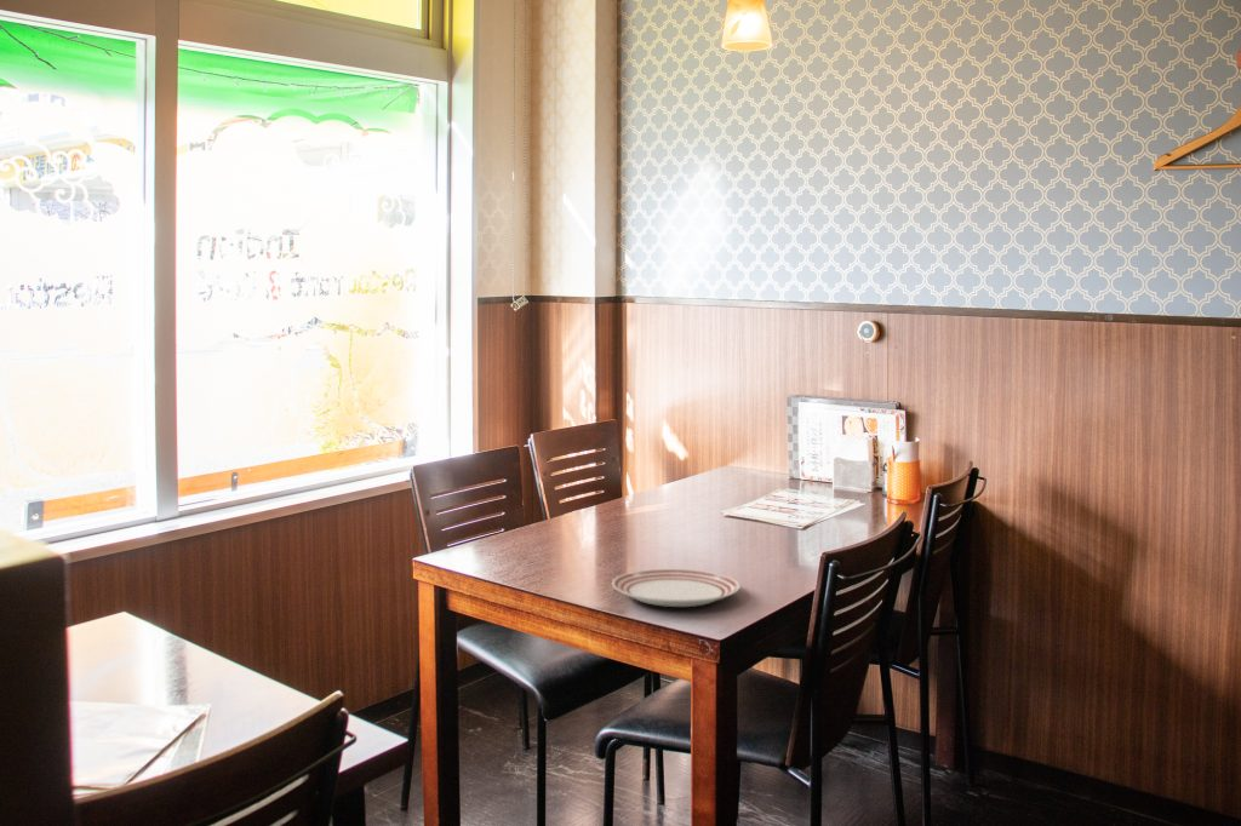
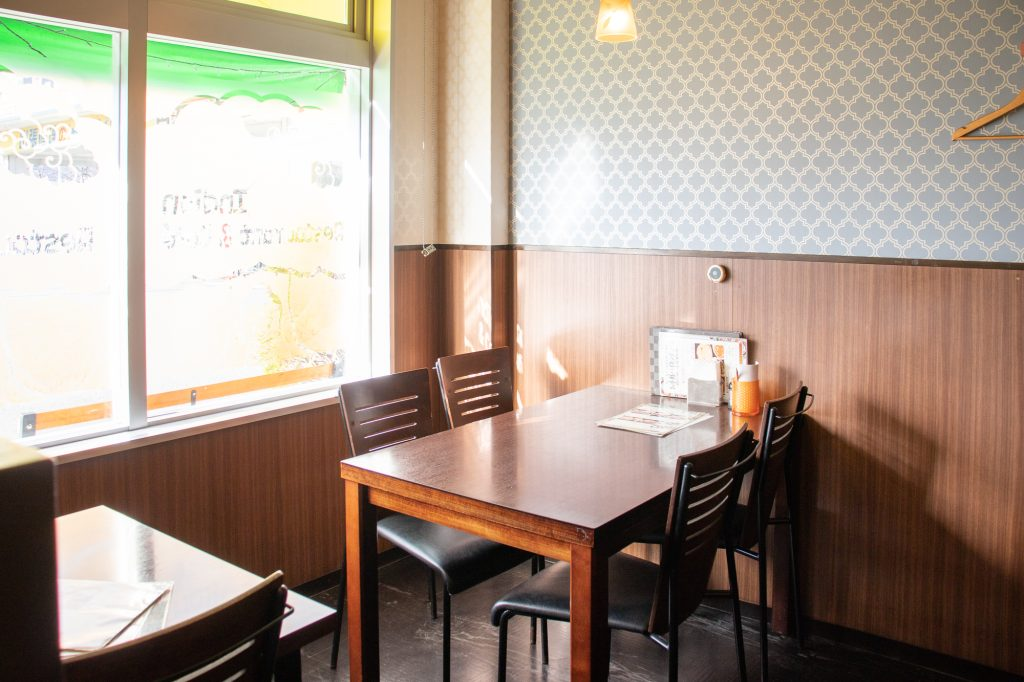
- dinner plate [611,568,742,608]
